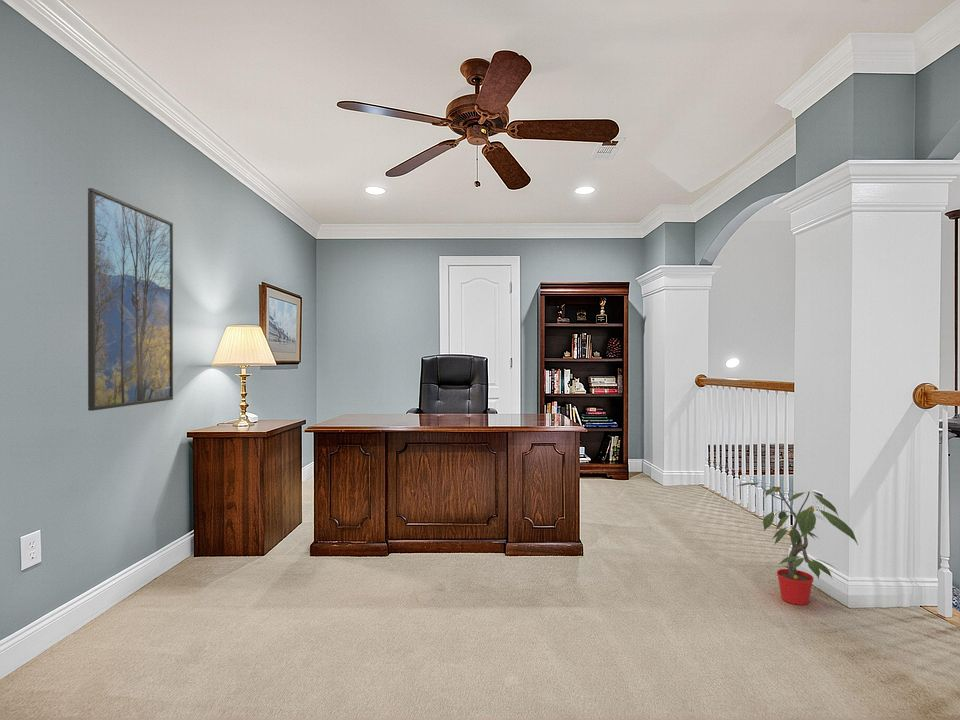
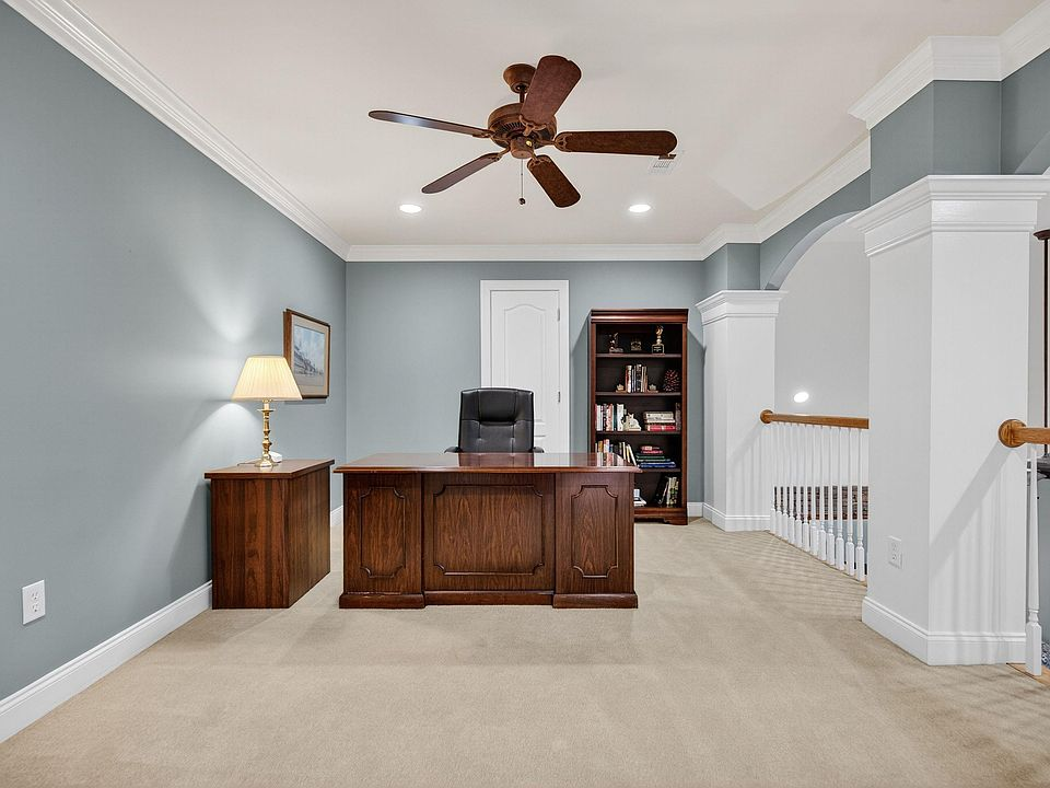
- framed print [87,187,174,412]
- potted plant [737,482,859,606]
